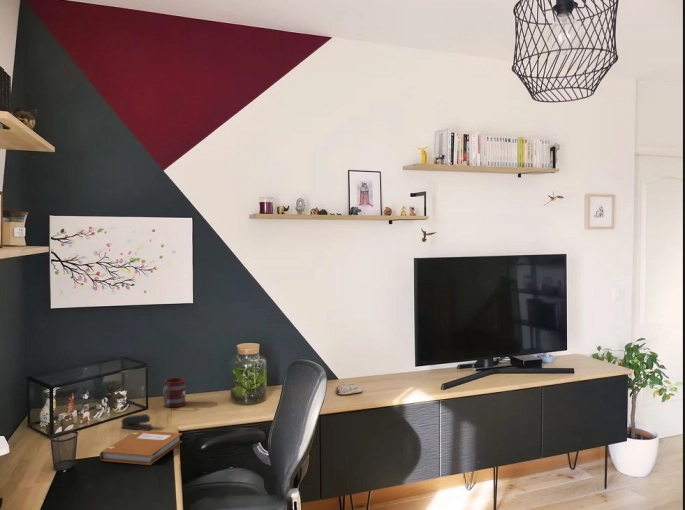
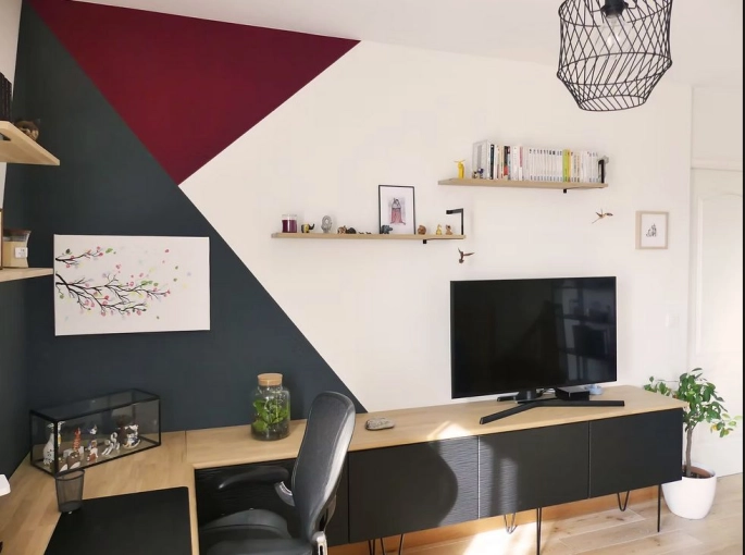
- mug [162,377,187,409]
- notebook [99,430,183,466]
- stapler [120,413,153,431]
